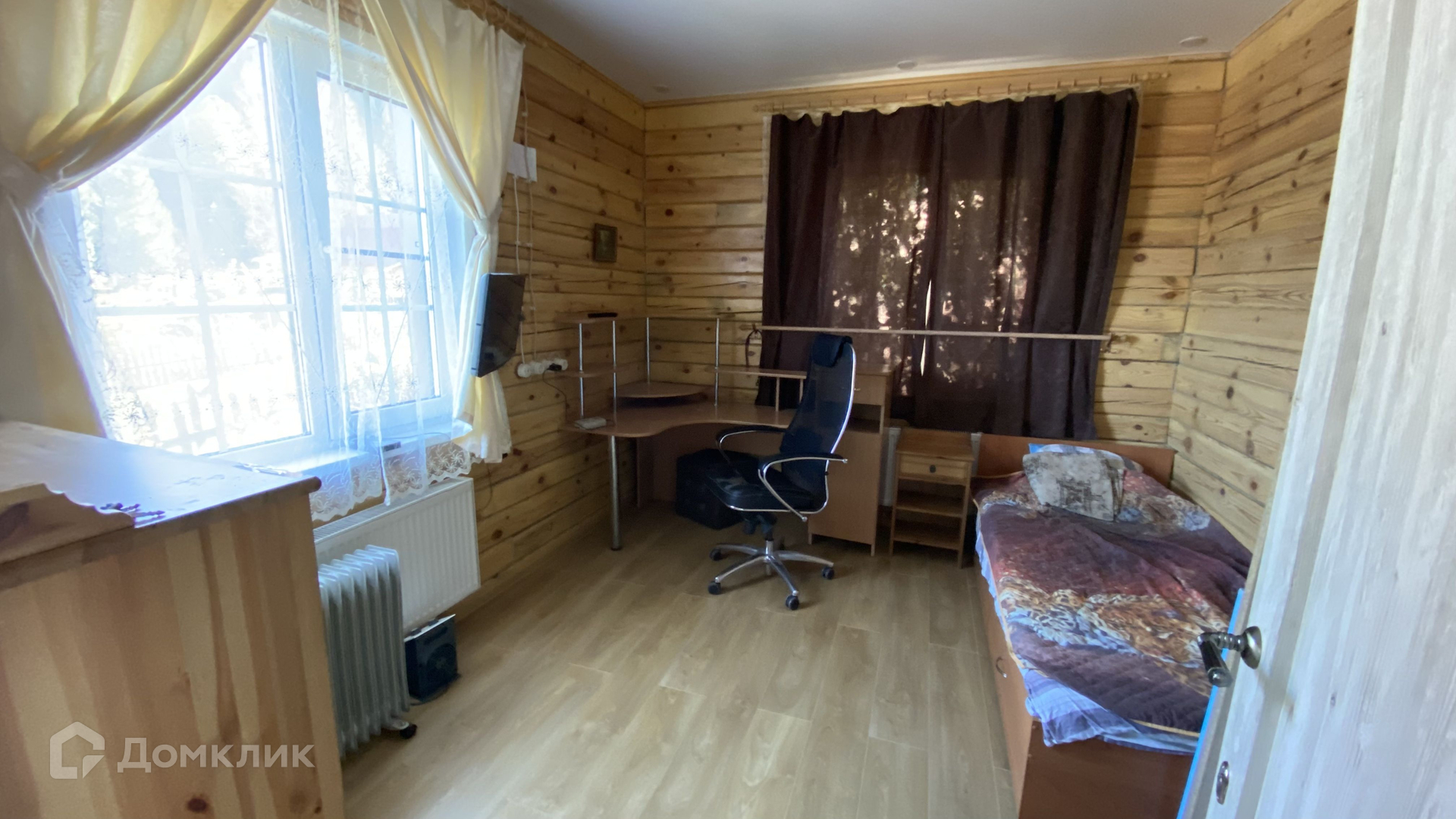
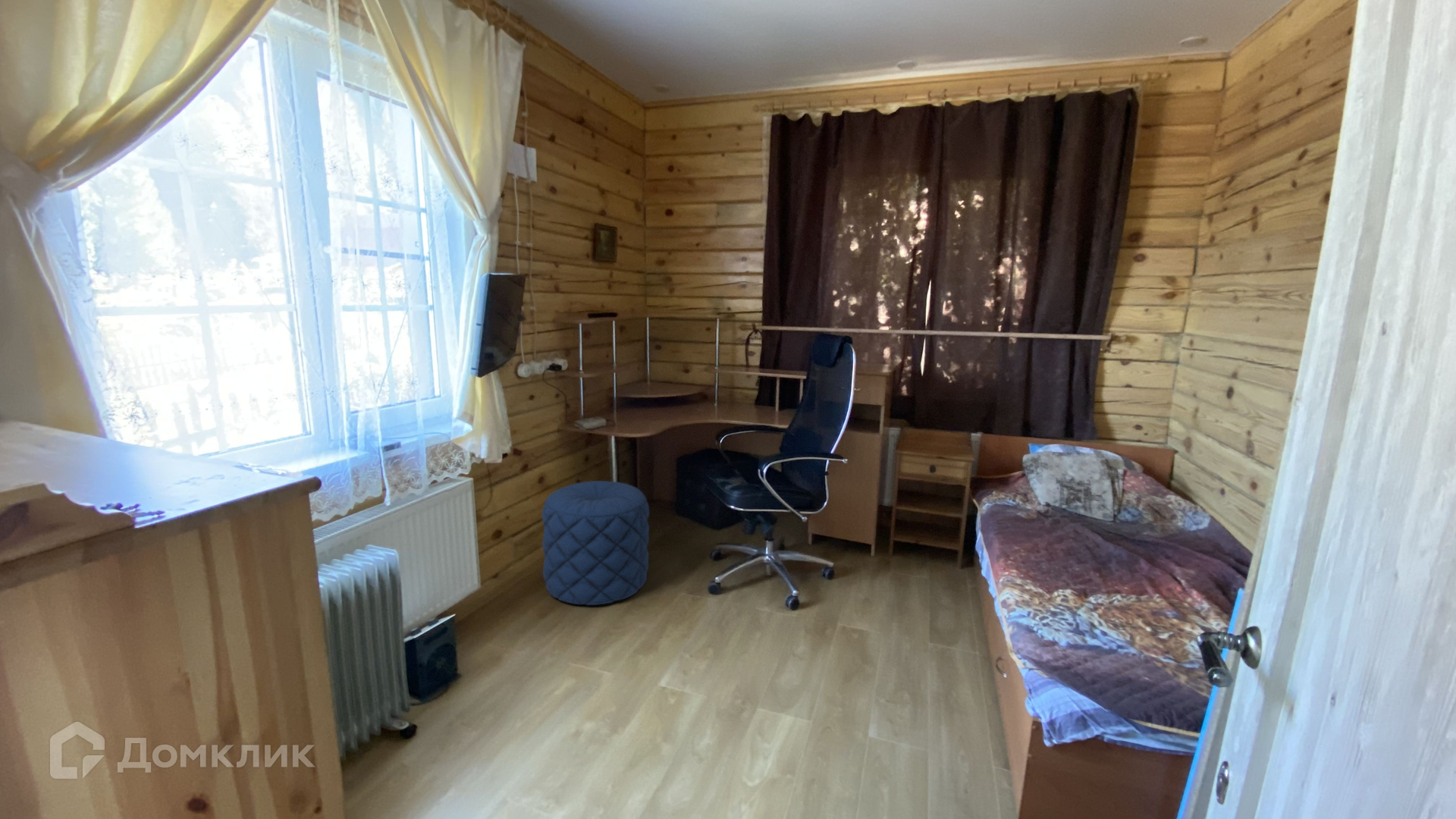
+ pouf [541,480,650,606]
